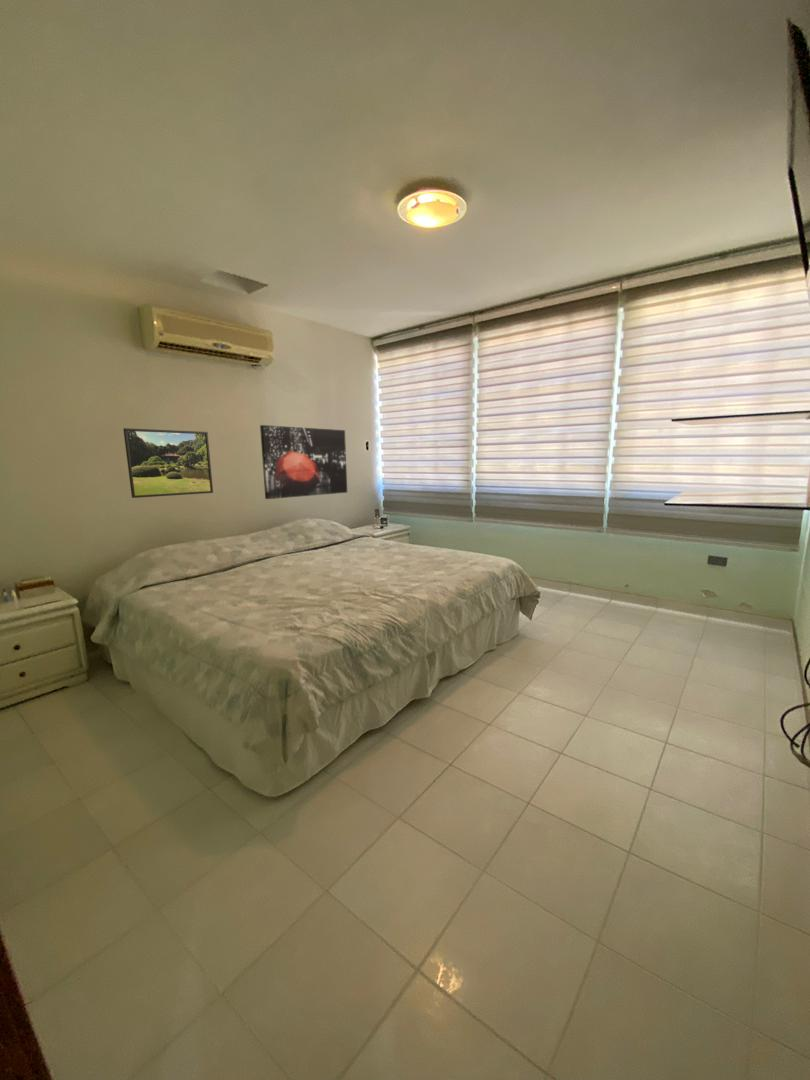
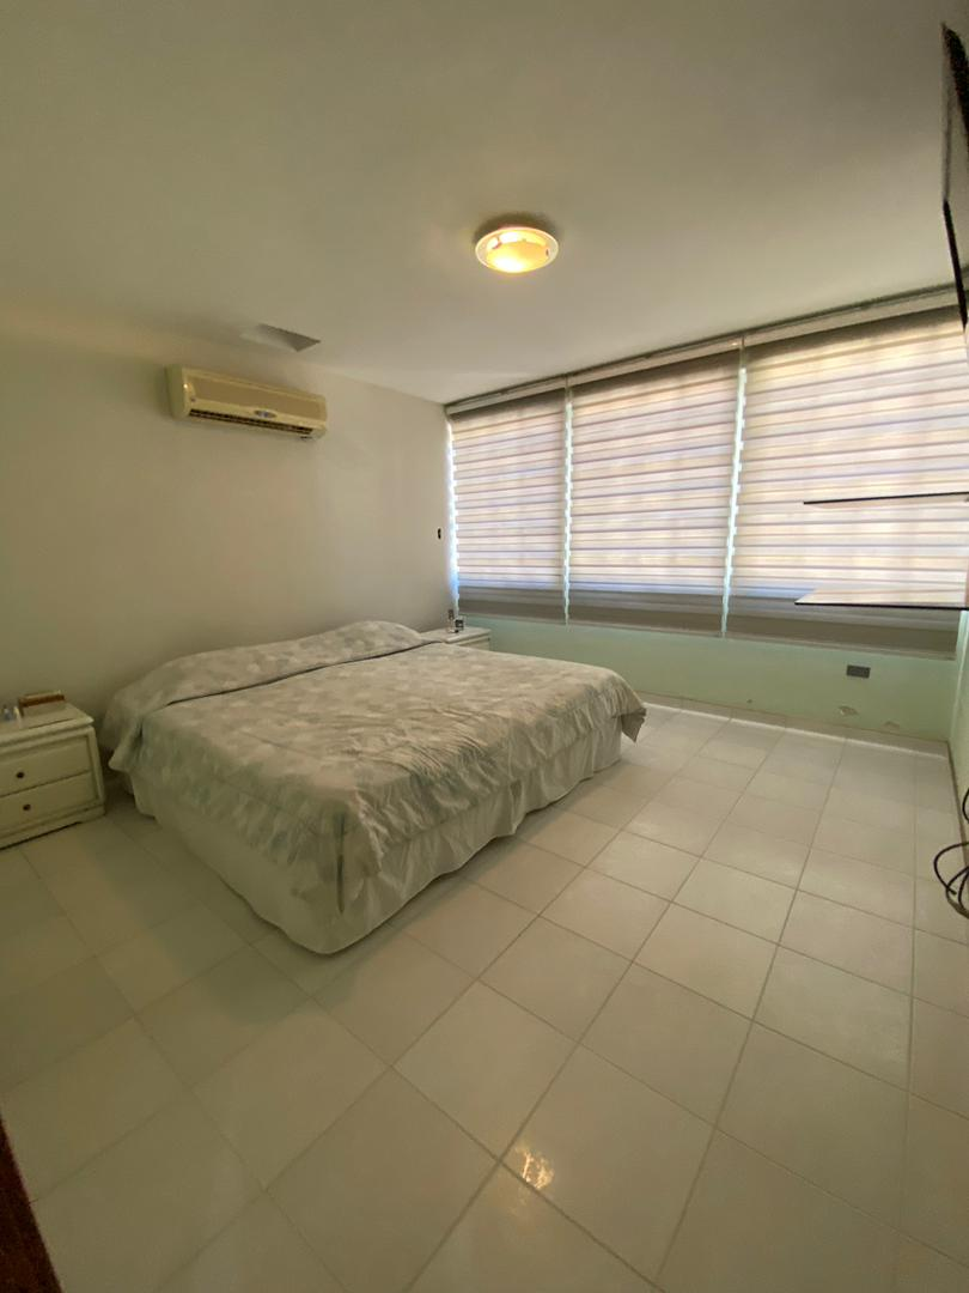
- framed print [122,427,214,499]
- wall art [259,424,348,500]
